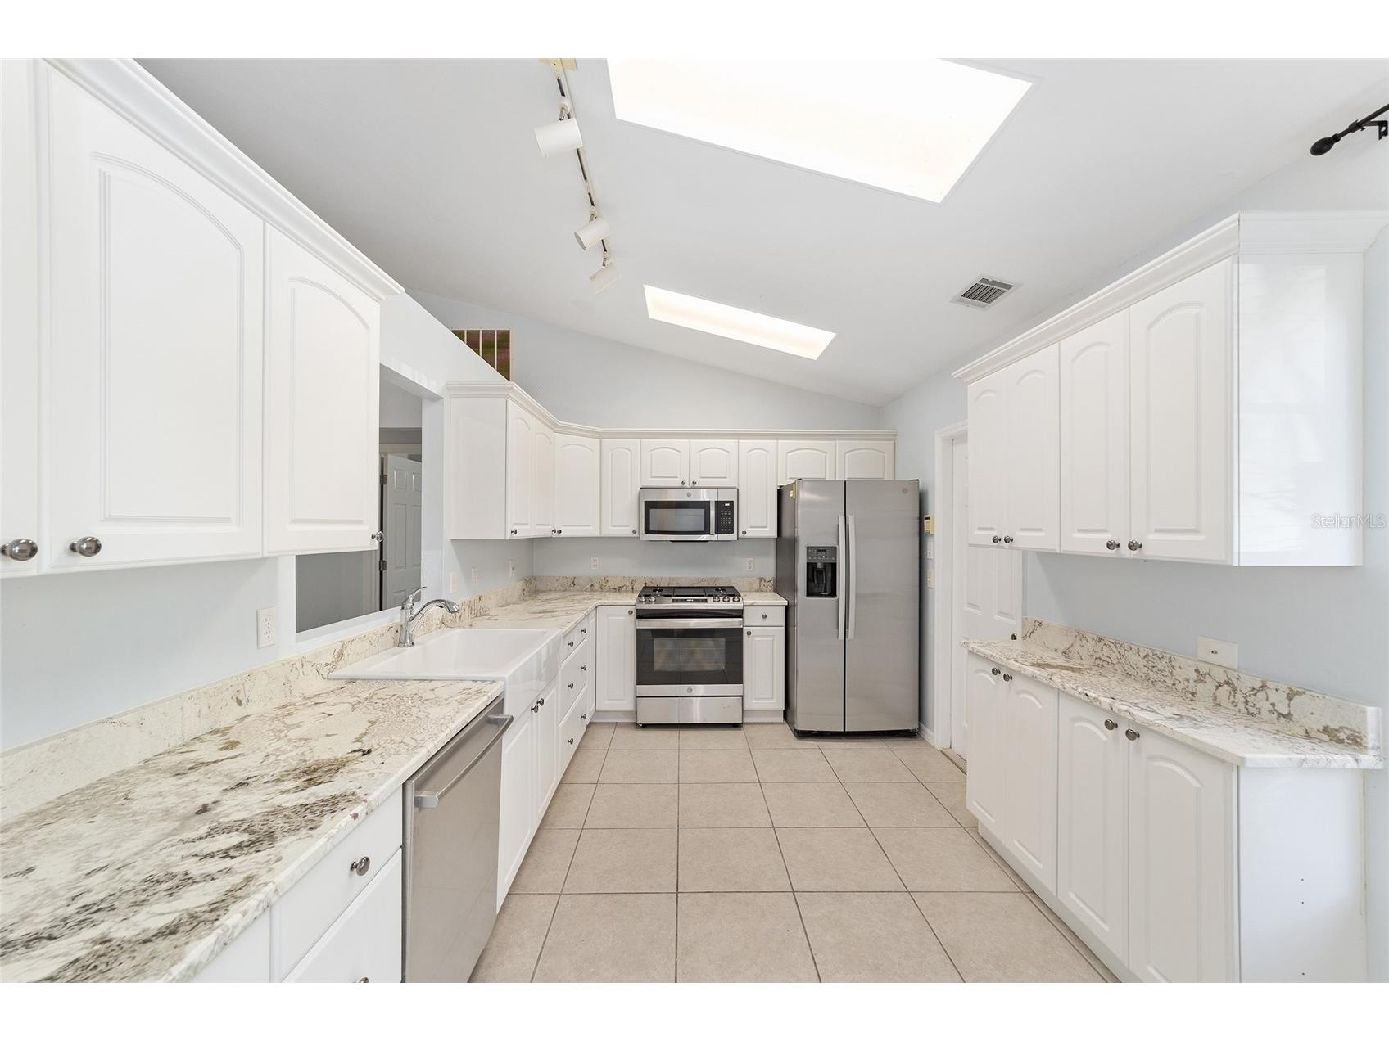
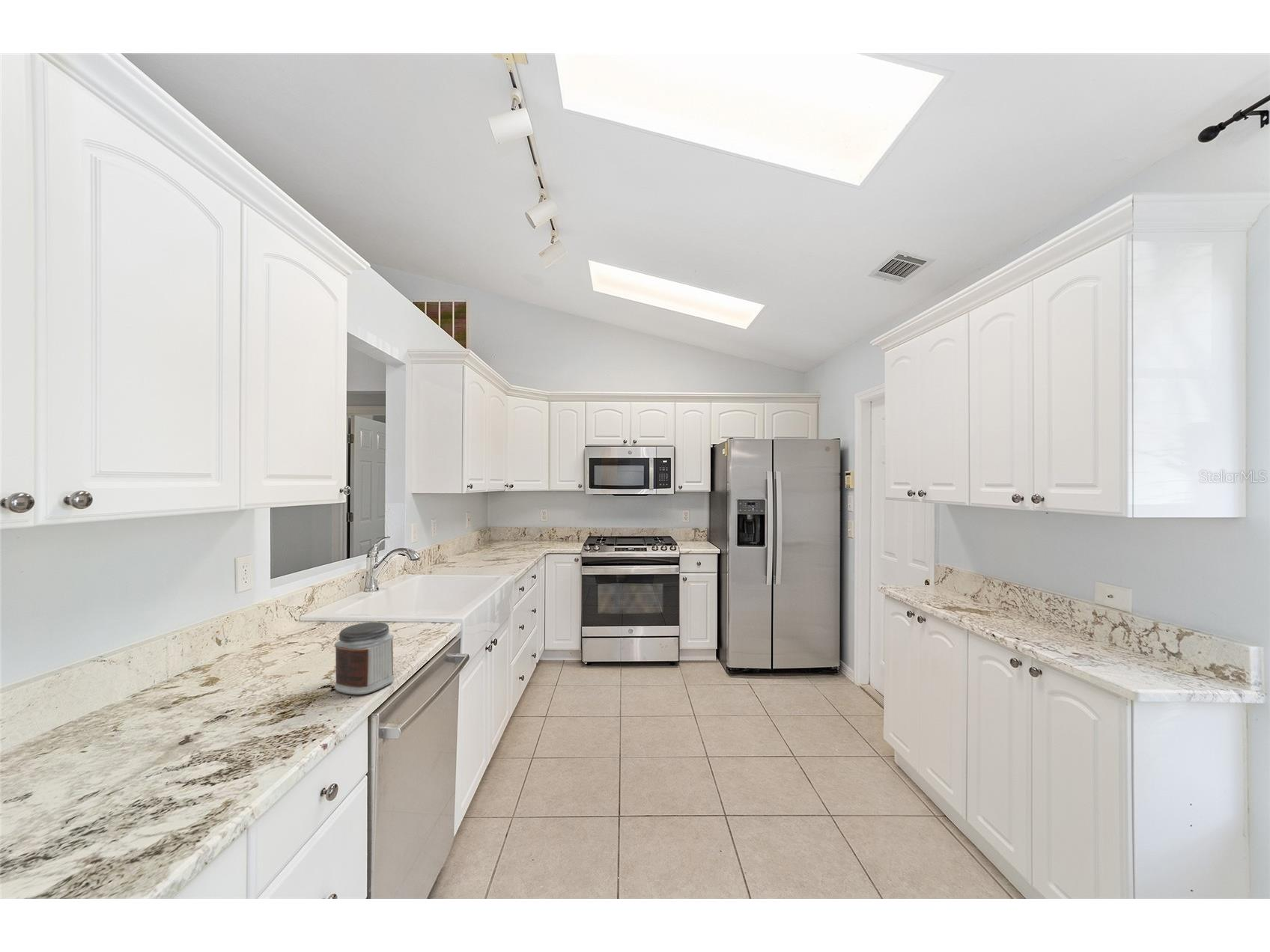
+ jar [334,621,395,695]
